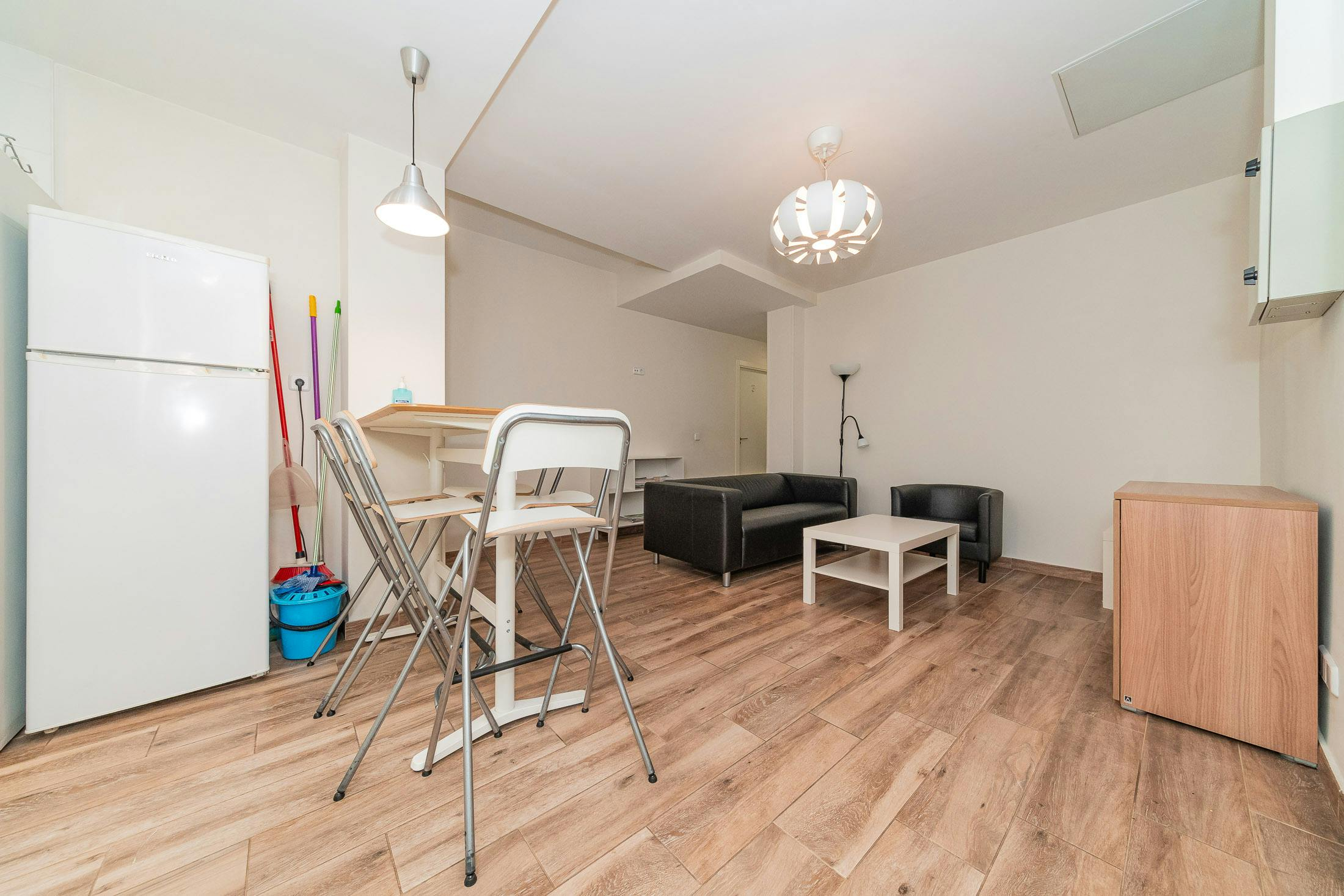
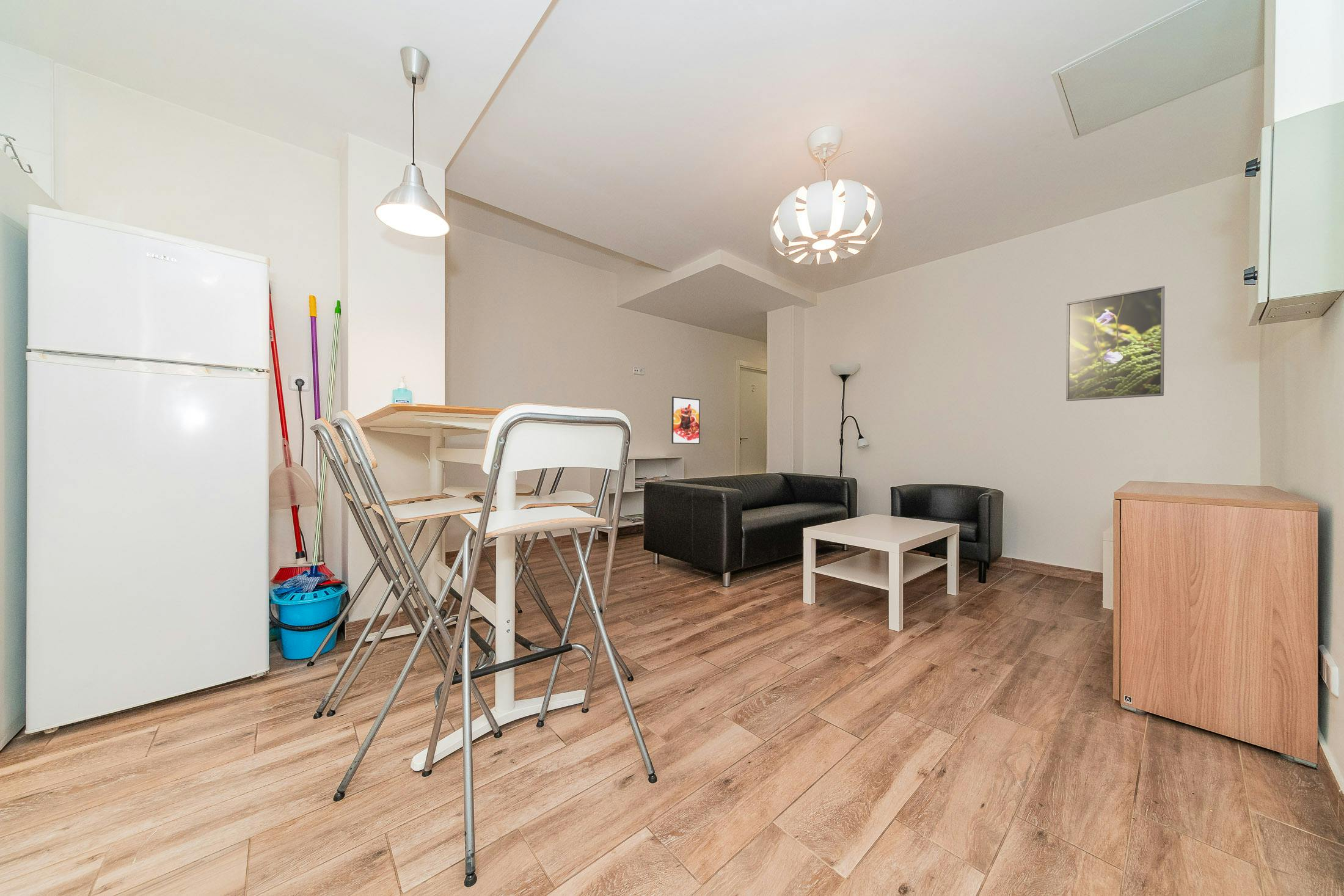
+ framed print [1065,285,1165,401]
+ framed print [671,396,701,445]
